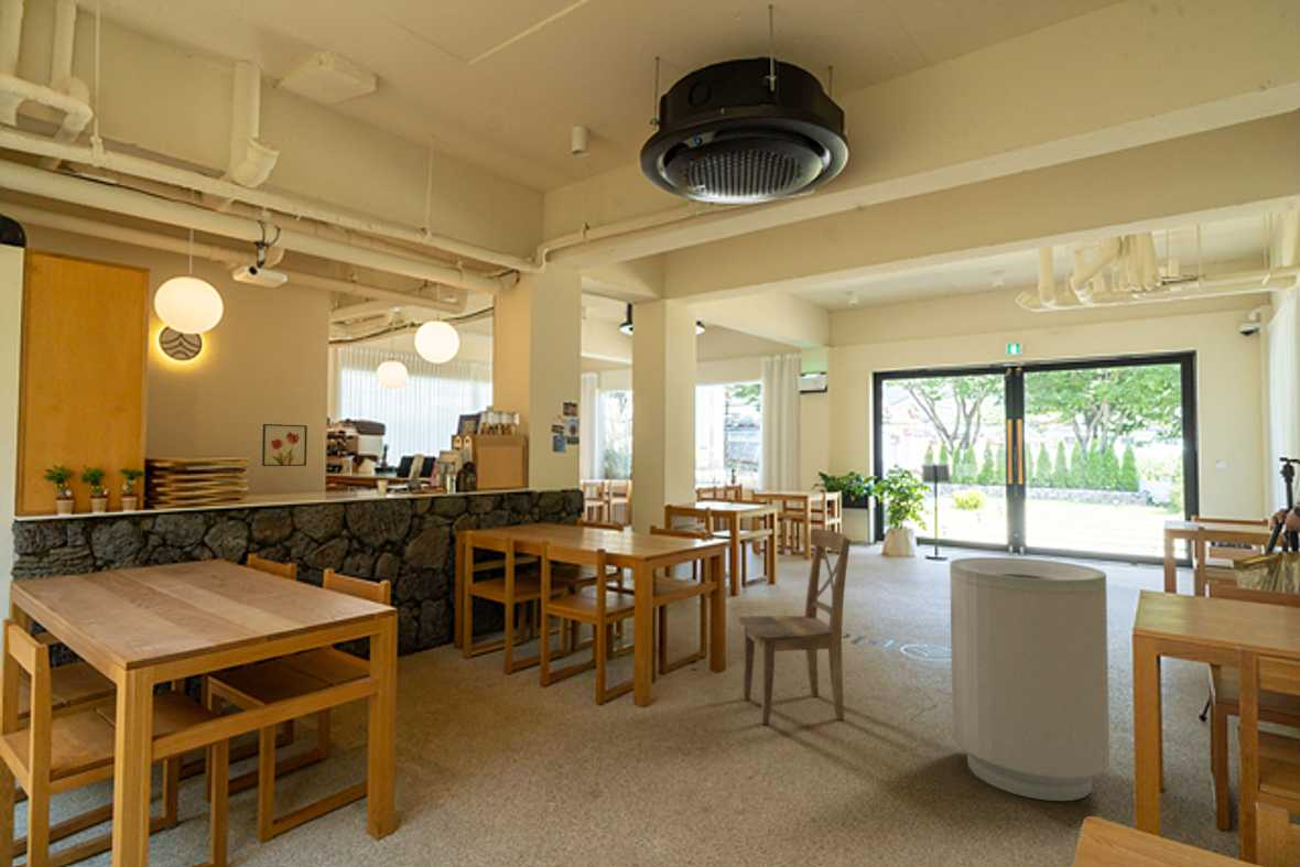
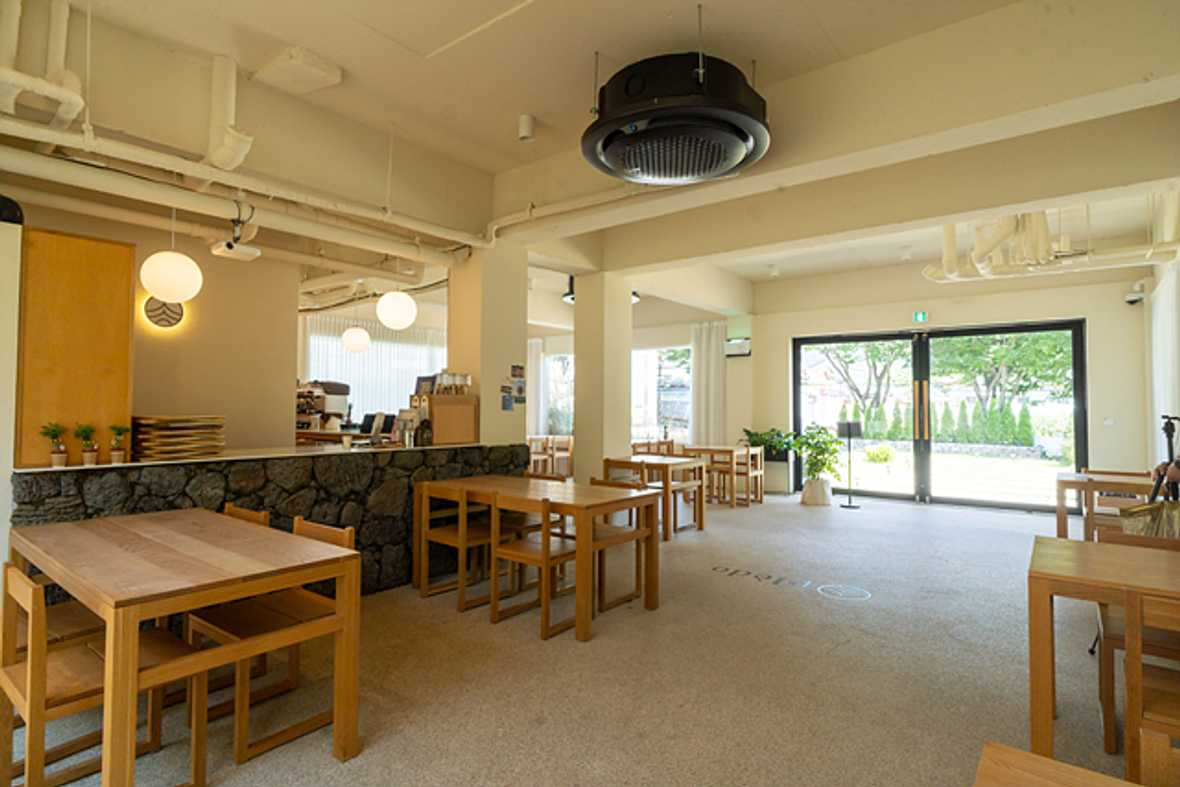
- trash can [949,556,1111,802]
- wall art [261,423,308,467]
- dining chair [737,528,852,726]
